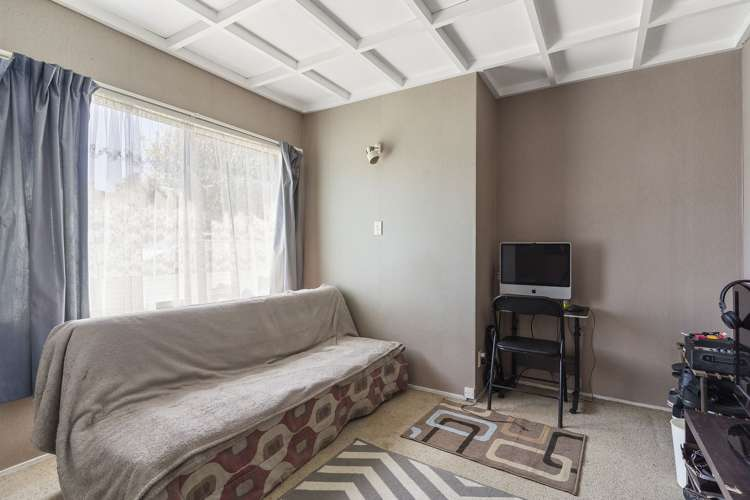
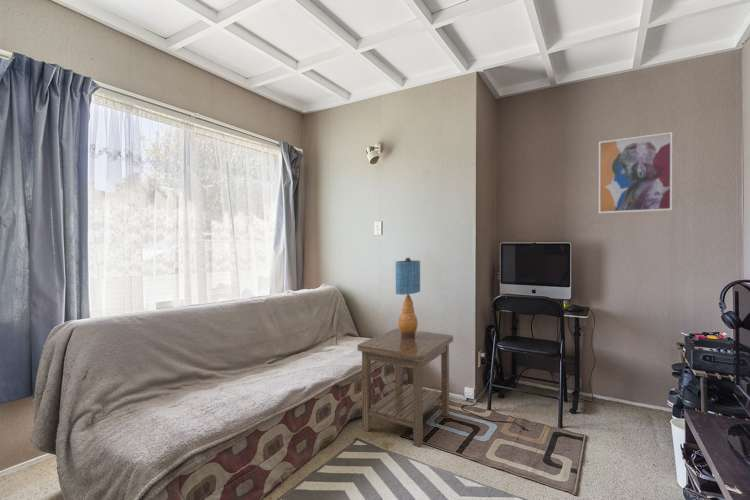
+ wall art [598,131,673,214]
+ table lamp [395,257,421,339]
+ side table [356,328,454,448]
